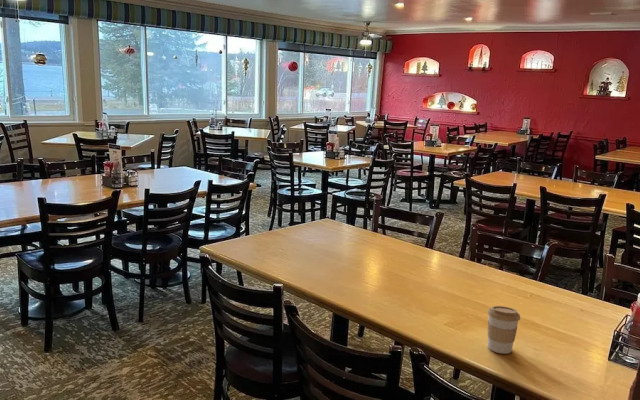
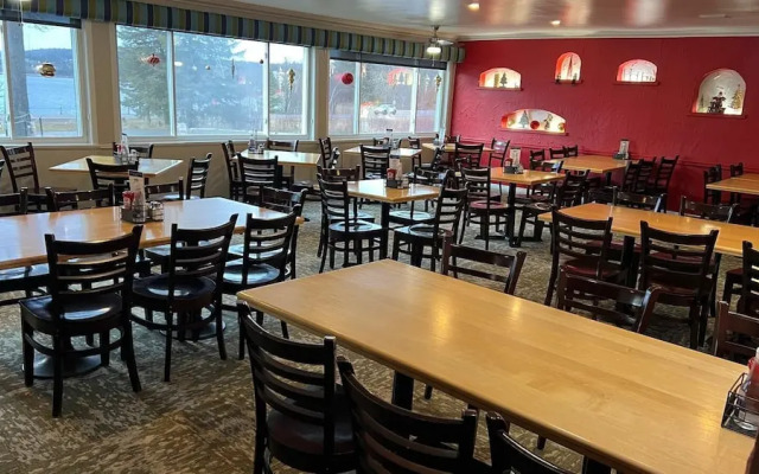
- coffee cup [487,305,521,355]
